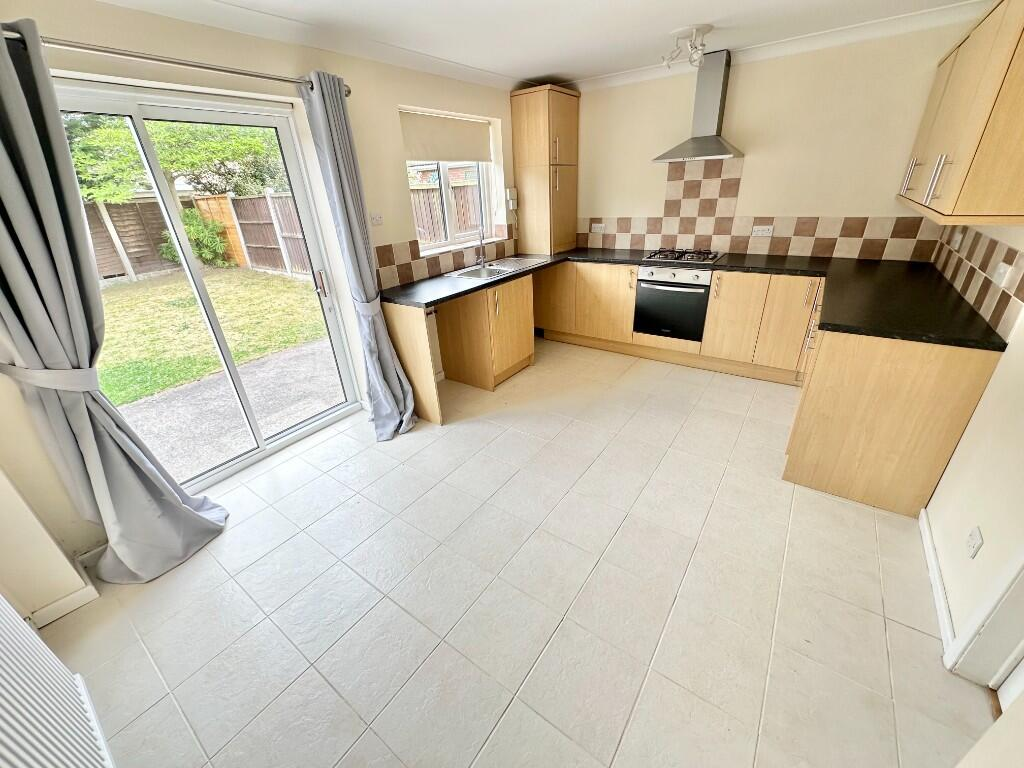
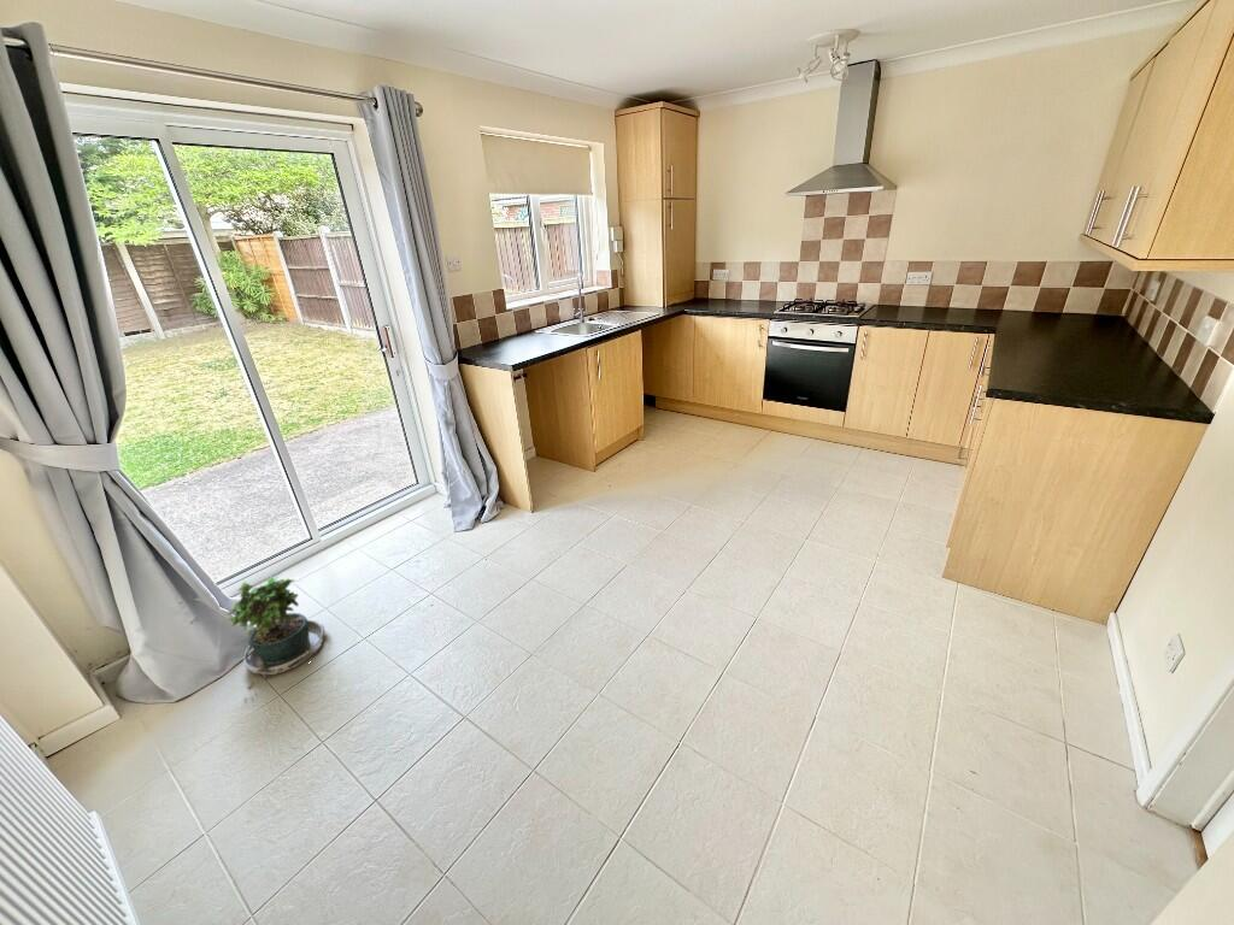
+ potted plant [225,573,327,702]
